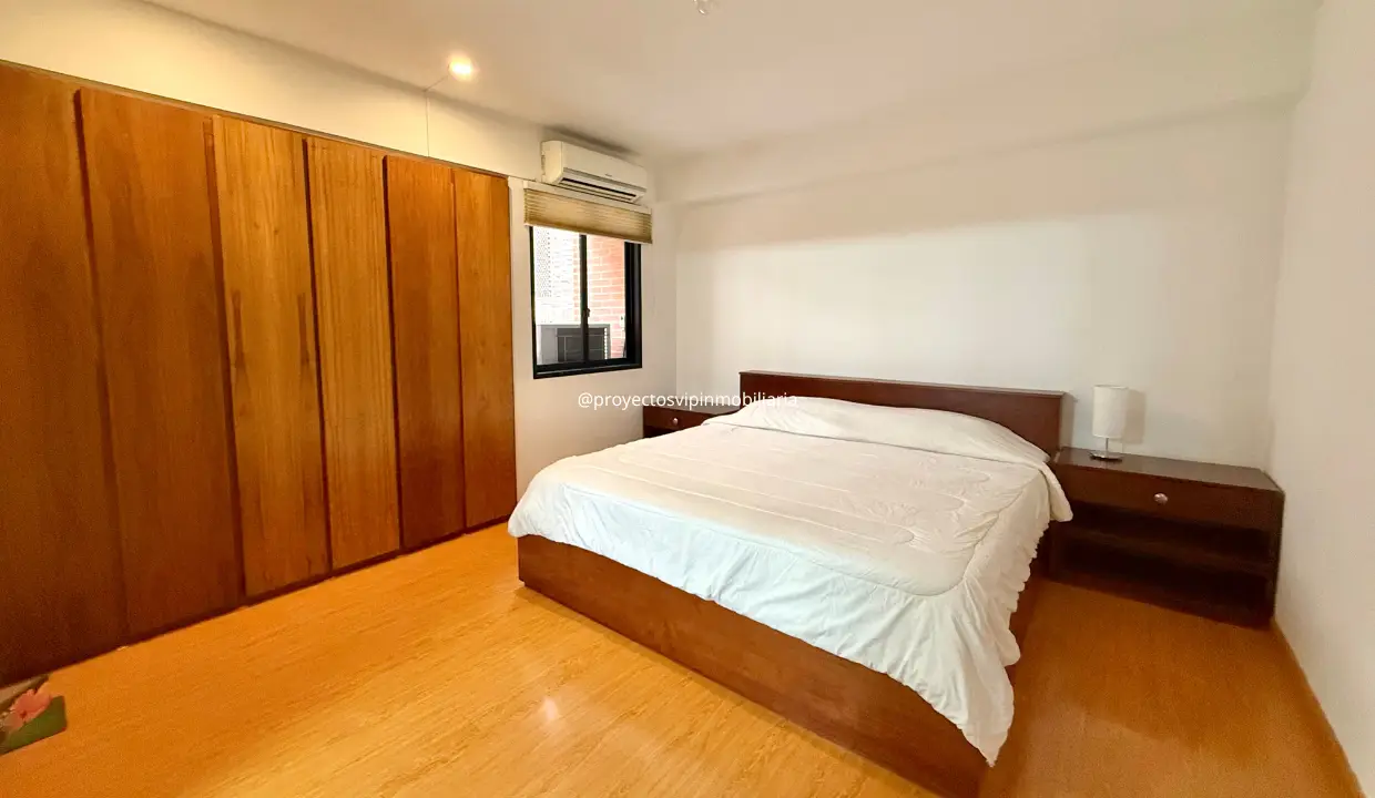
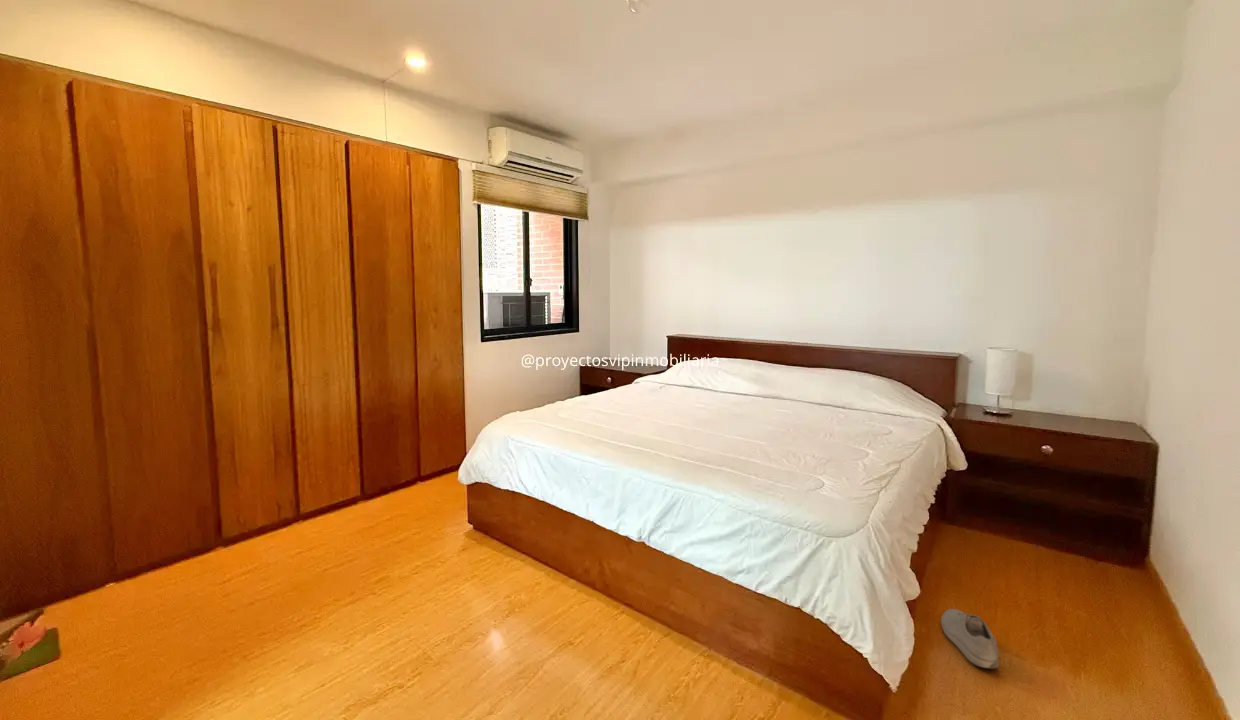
+ shoe [940,608,1000,669]
